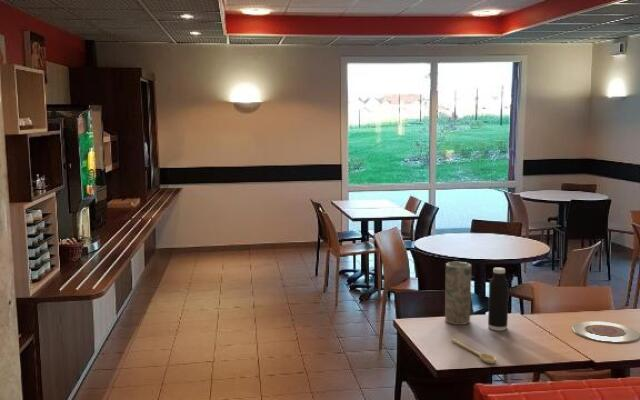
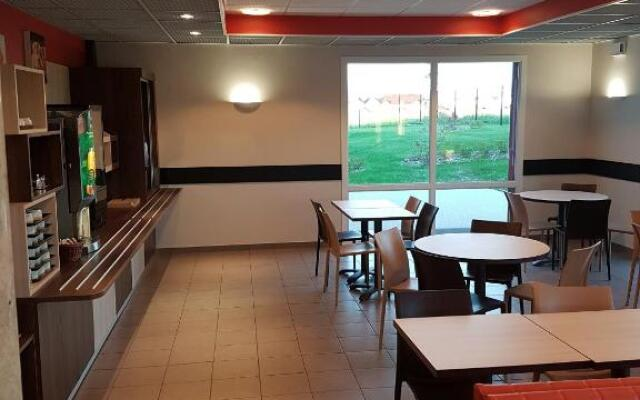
- water bottle [487,267,510,332]
- plate [571,320,640,344]
- vase [444,261,472,326]
- spoon [450,337,497,365]
